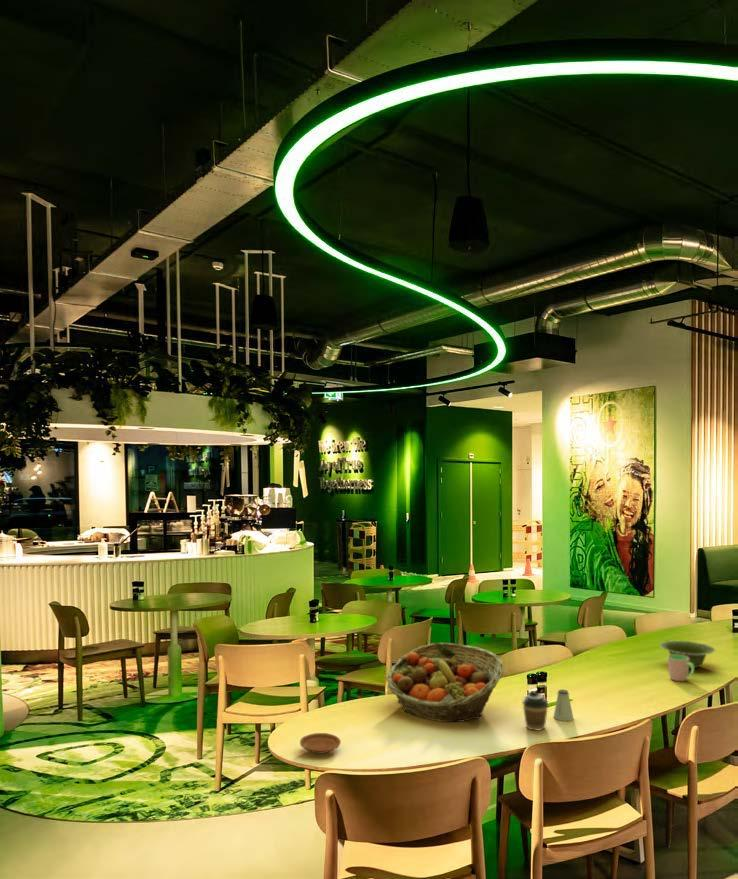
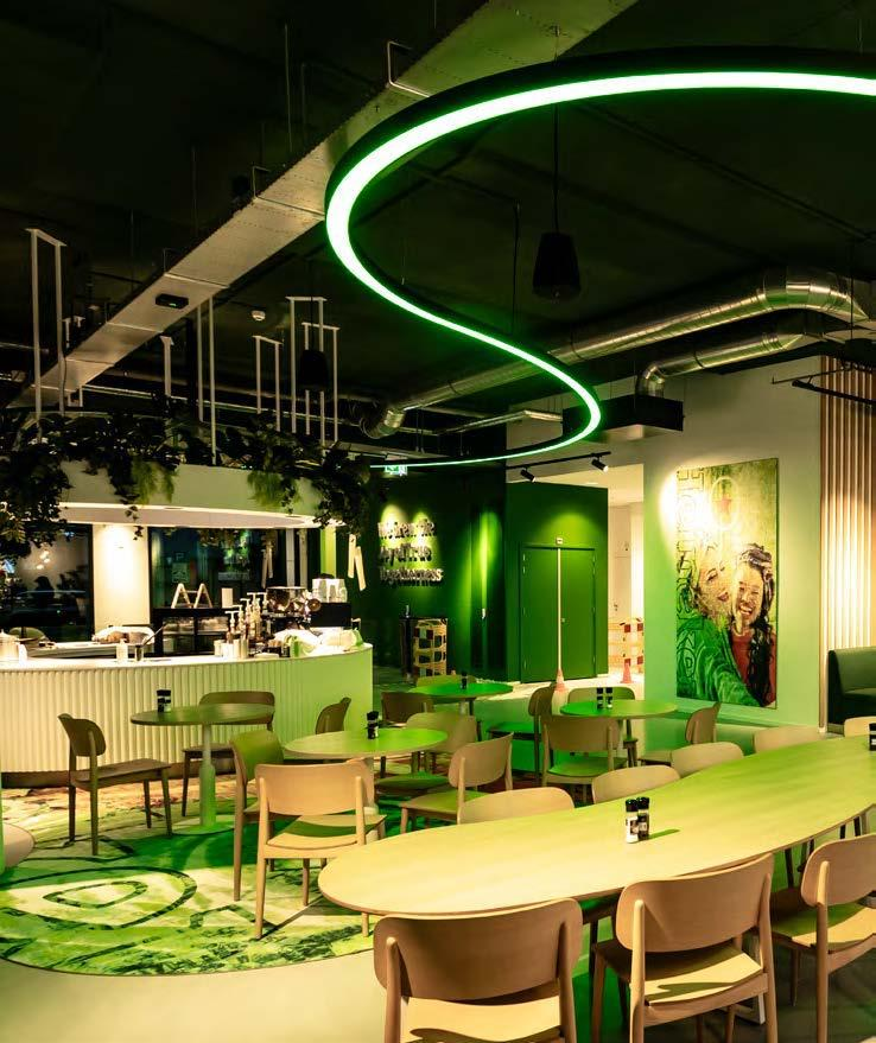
- coffee cup [522,690,549,732]
- fruit basket [385,642,505,723]
- cup [666,654,695,682]
- dish [659,640,717,669]
- saltshaker [553,689,574,722]
- plate [299,732,342,755]
